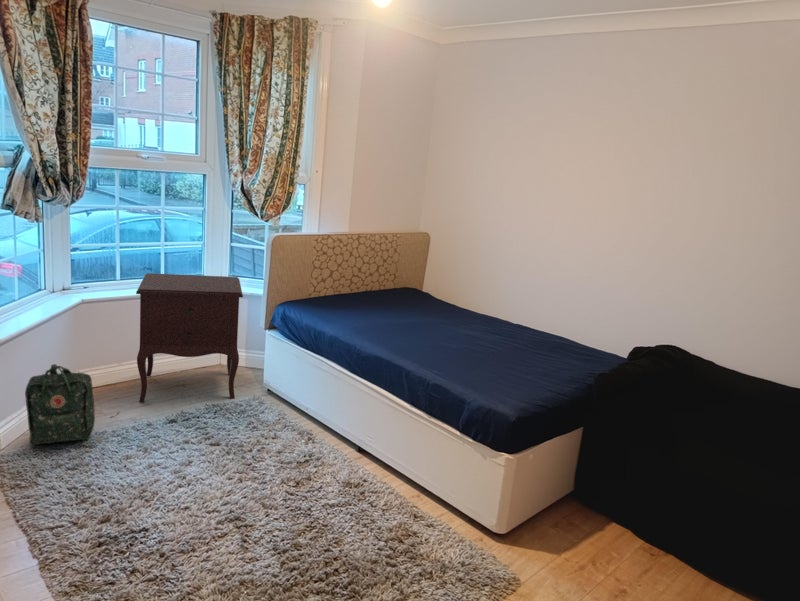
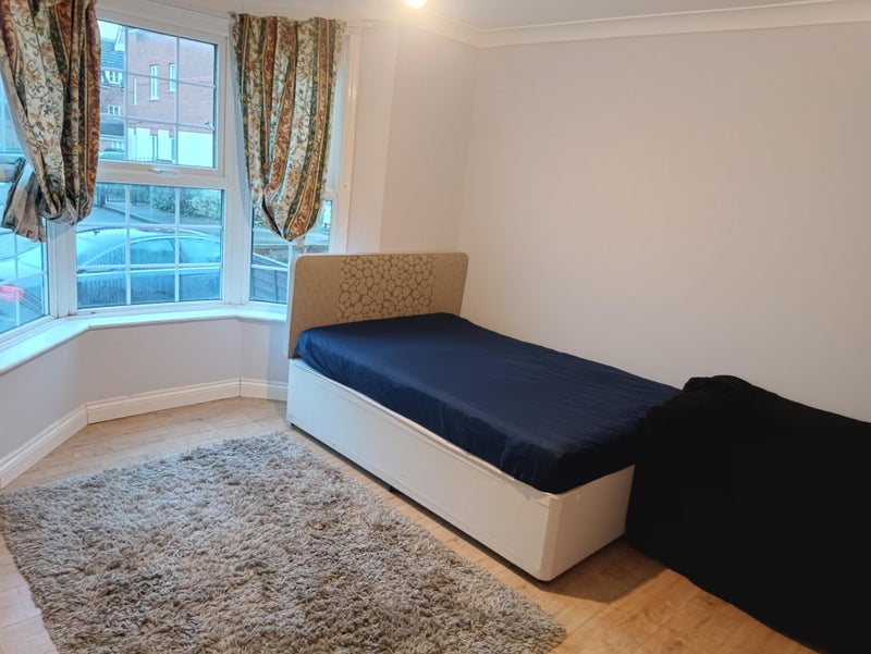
- backpack [24,363,121,468]
- nightstand [135,272,244,403]
